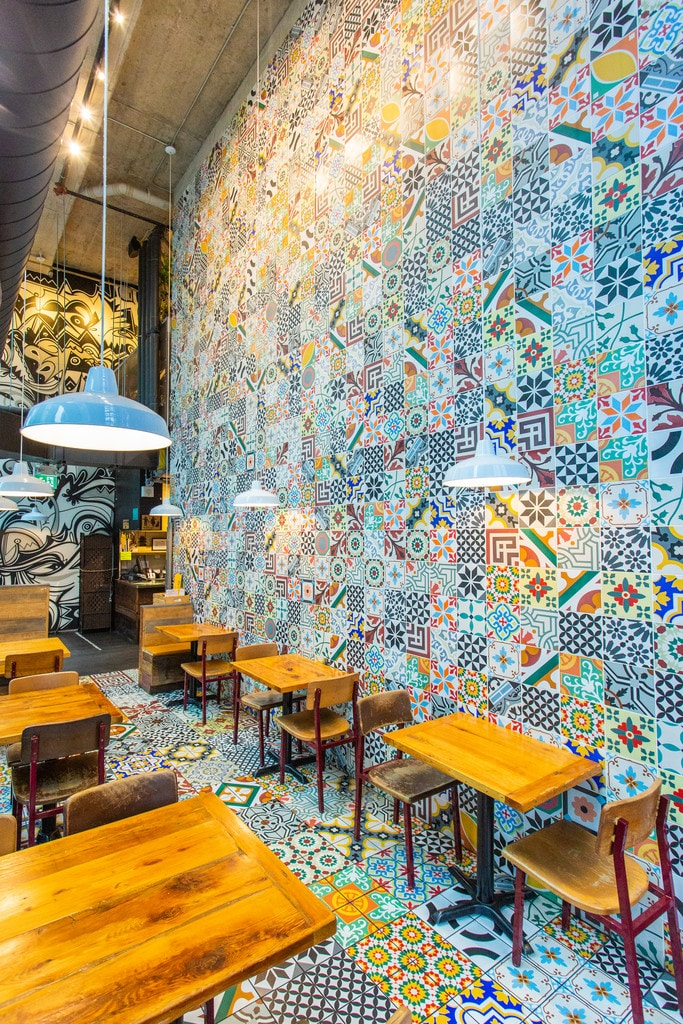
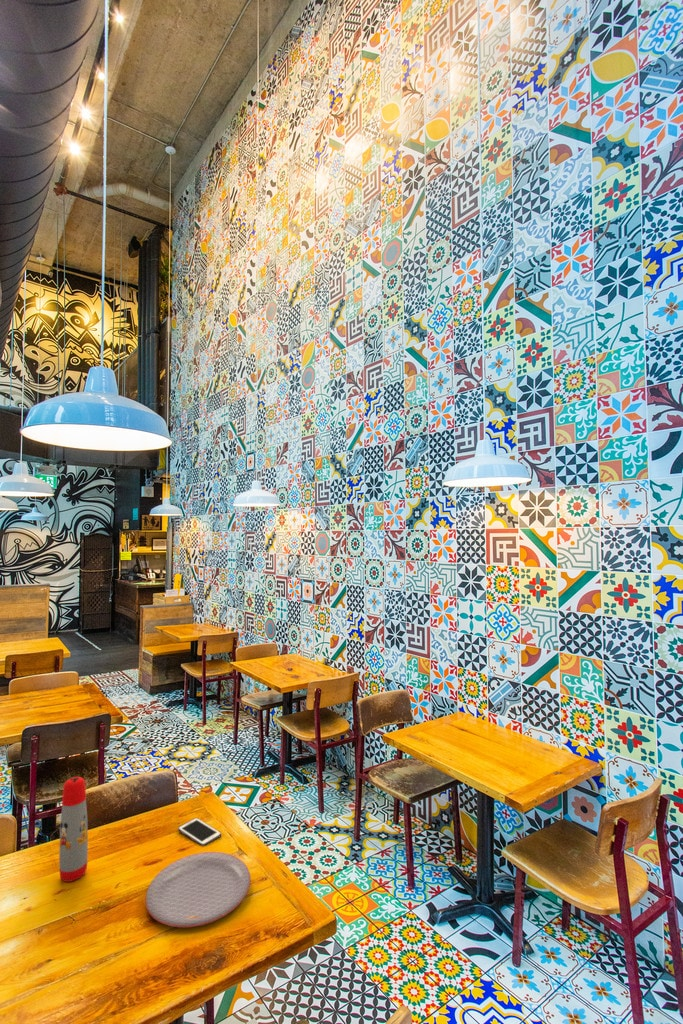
+ cell phone [177,817,222,847]
+ water bottle [58,776,89,883]
+ plate [144,851,252,929]
